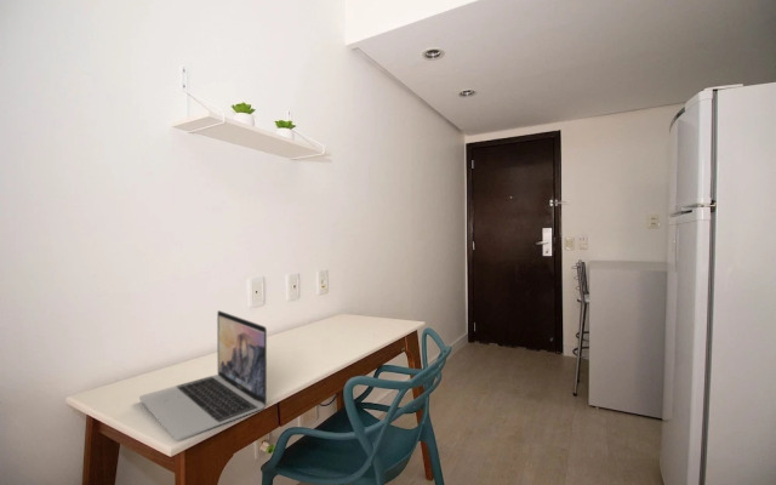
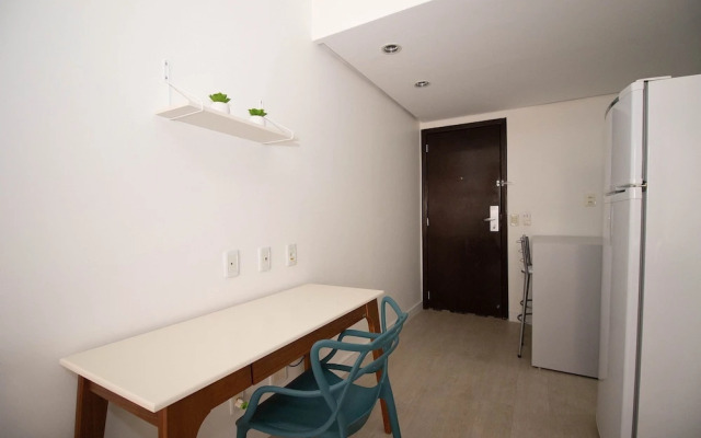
- laptop [138,309,268,441]
